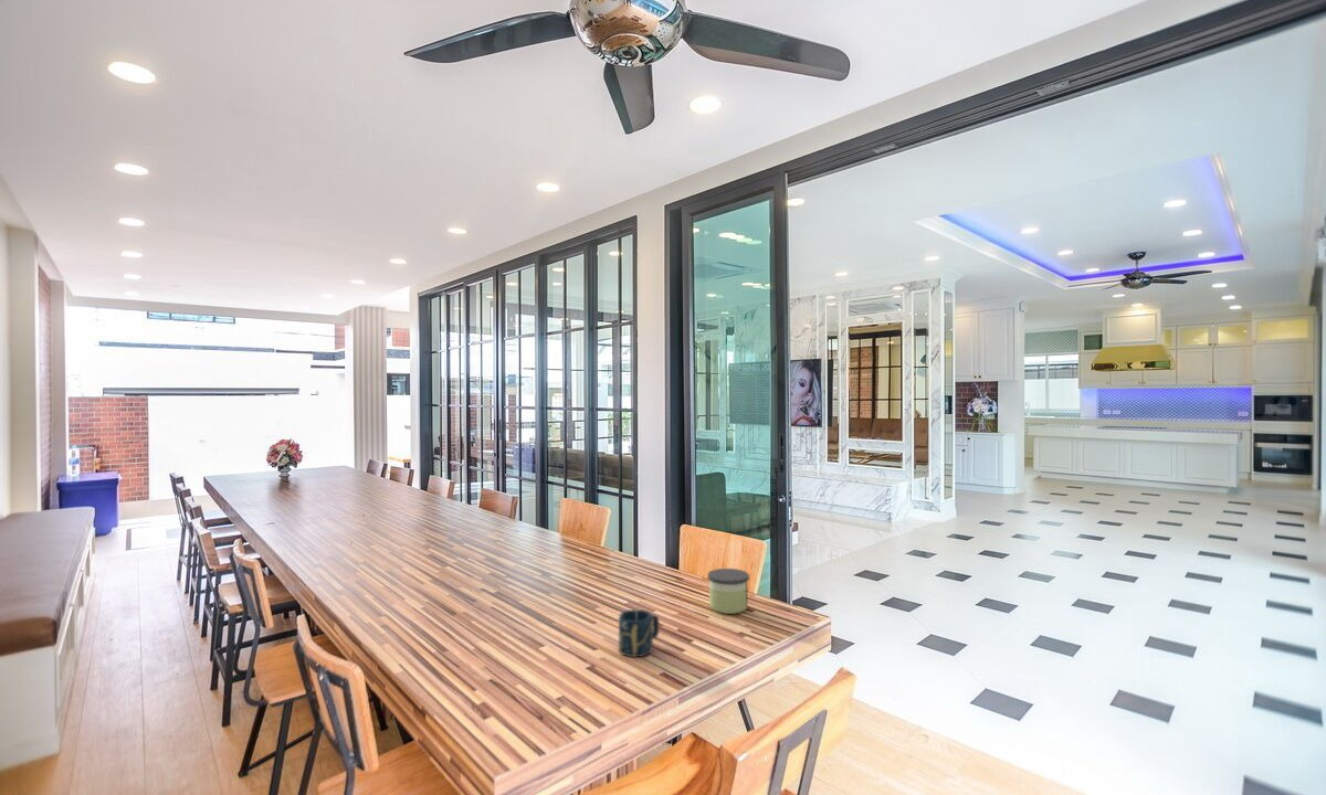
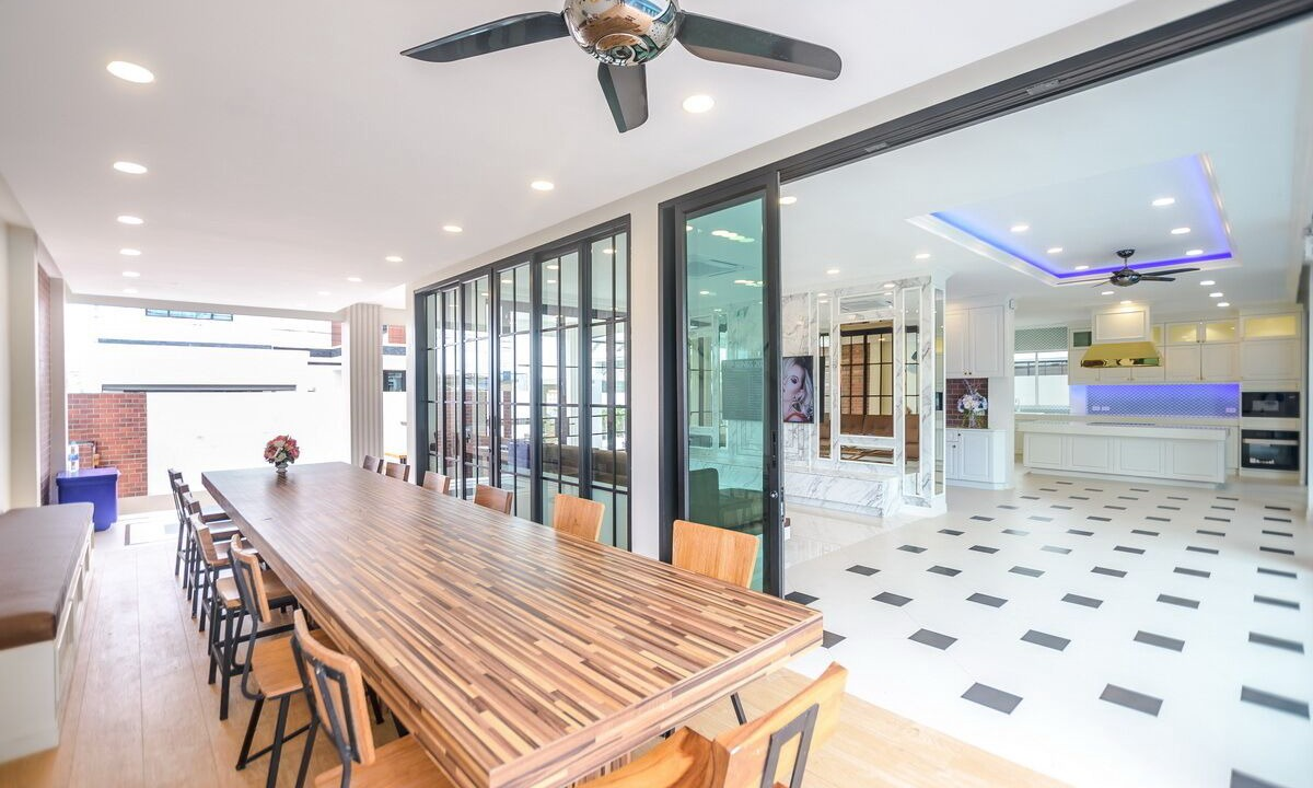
- cup [618,608,660,658]
- candle [706,568,750,615]
